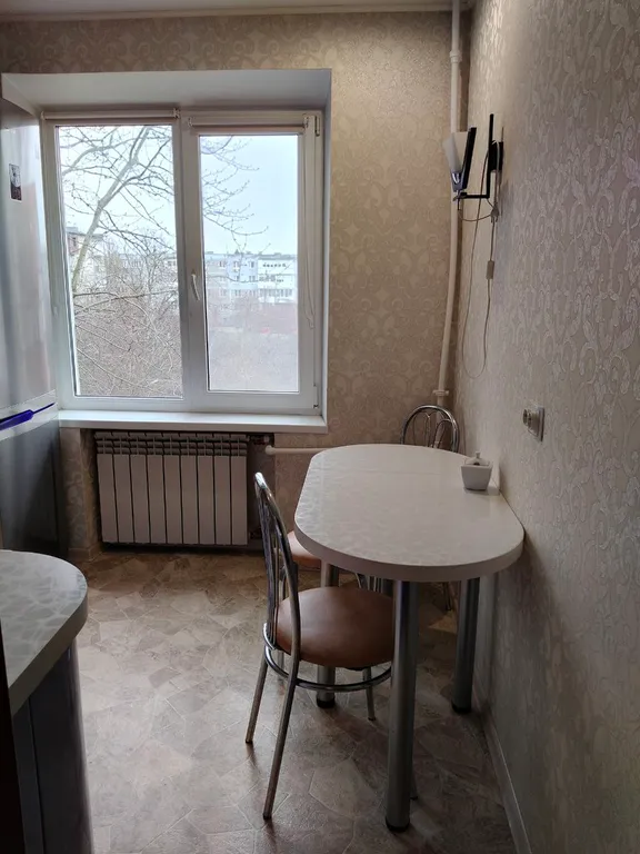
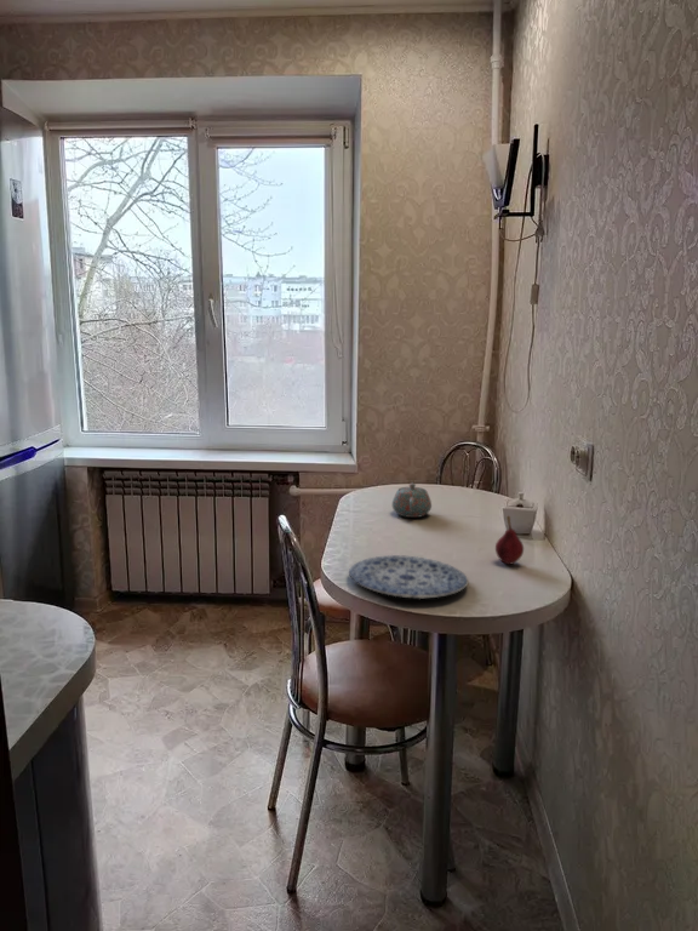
+ plate [348,554,469,600]
+ teapot [390,481,433,519]
+ fruit [494,514,525,565]
